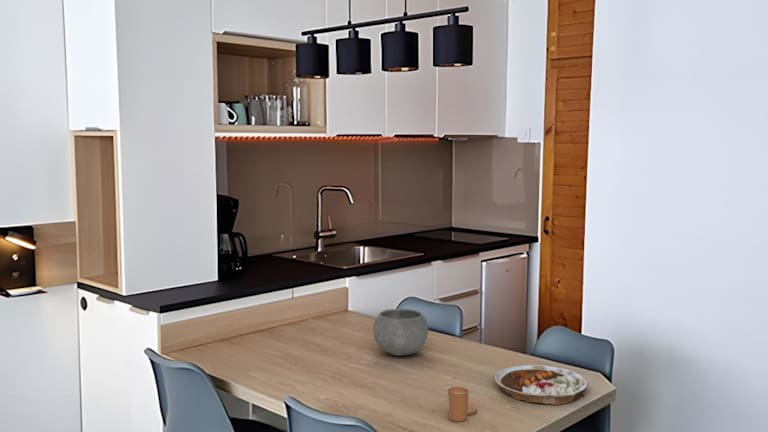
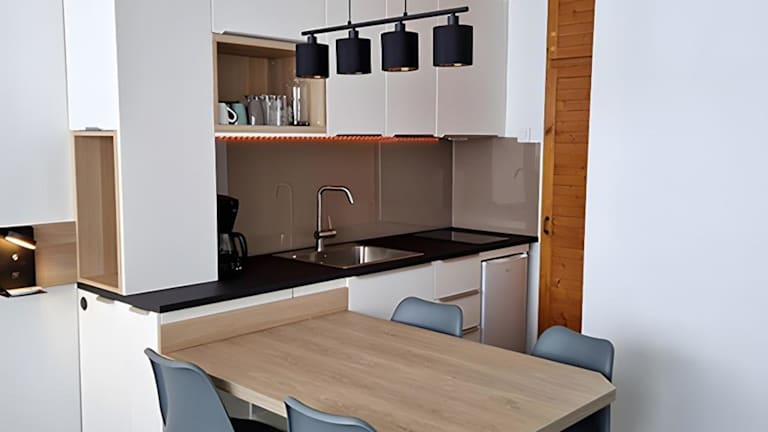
- plate [494,364,588,406]
- bowl [372,308,429,357]
- candle [447,386,478,422]
